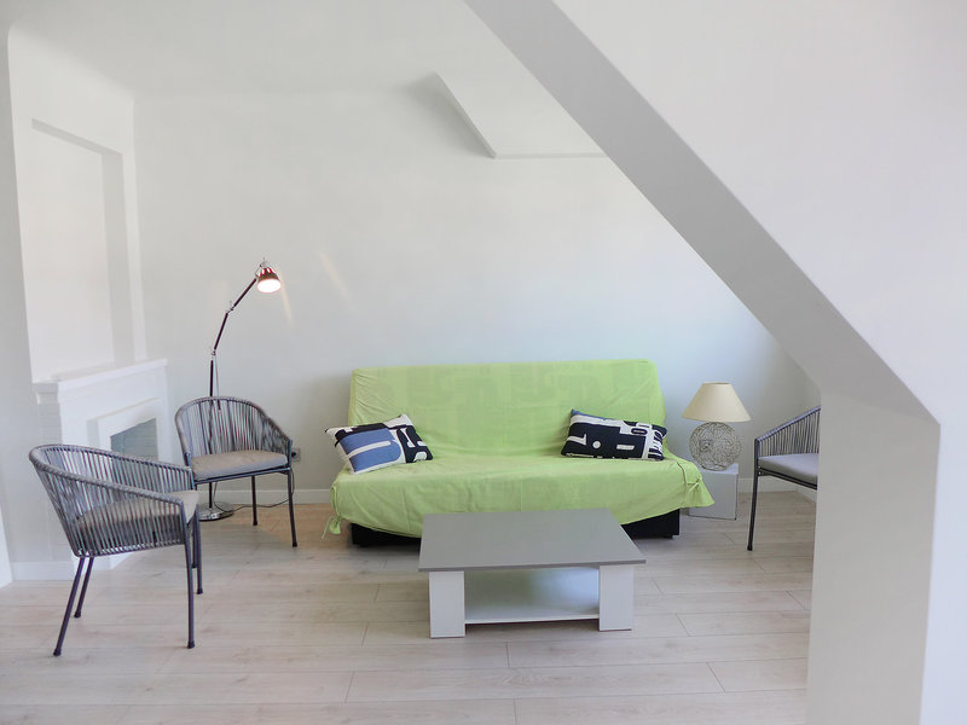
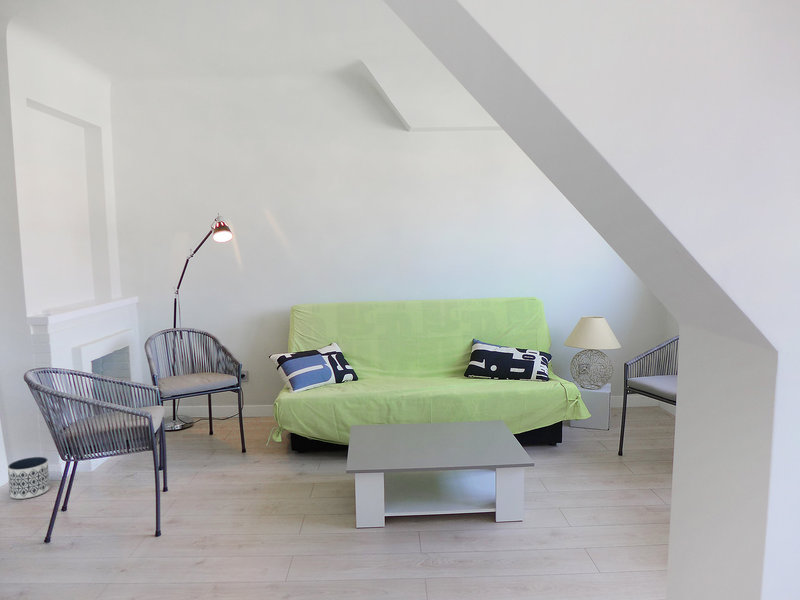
+ planter [7,456,50,500]
